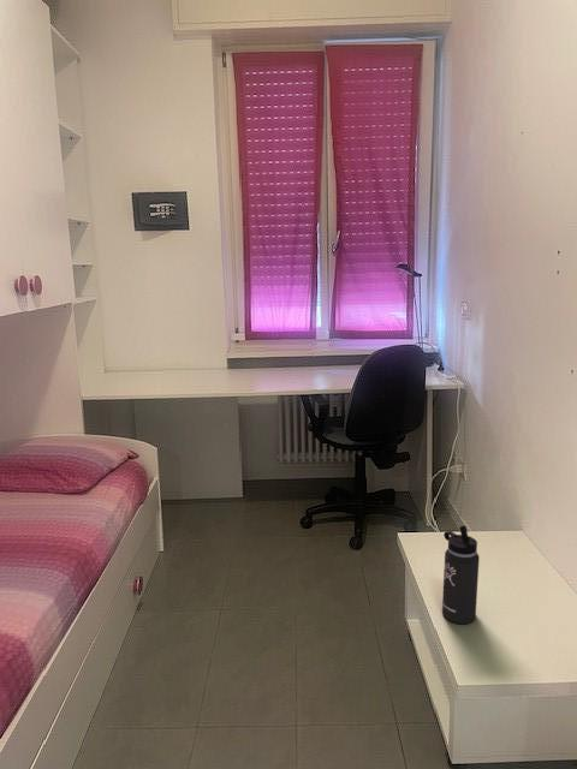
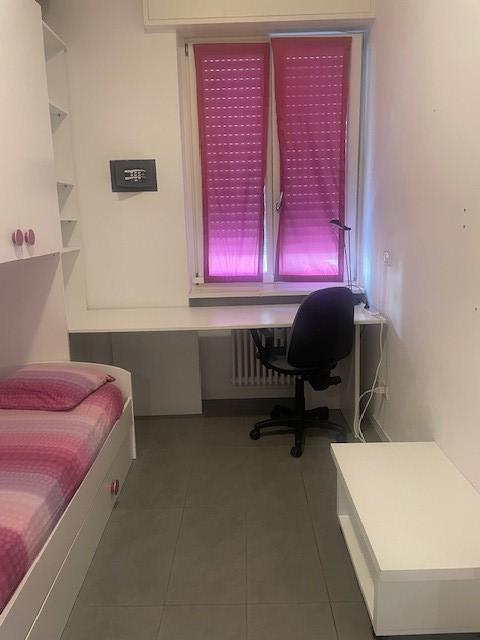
- thermos bottle [441,524,481,625]
